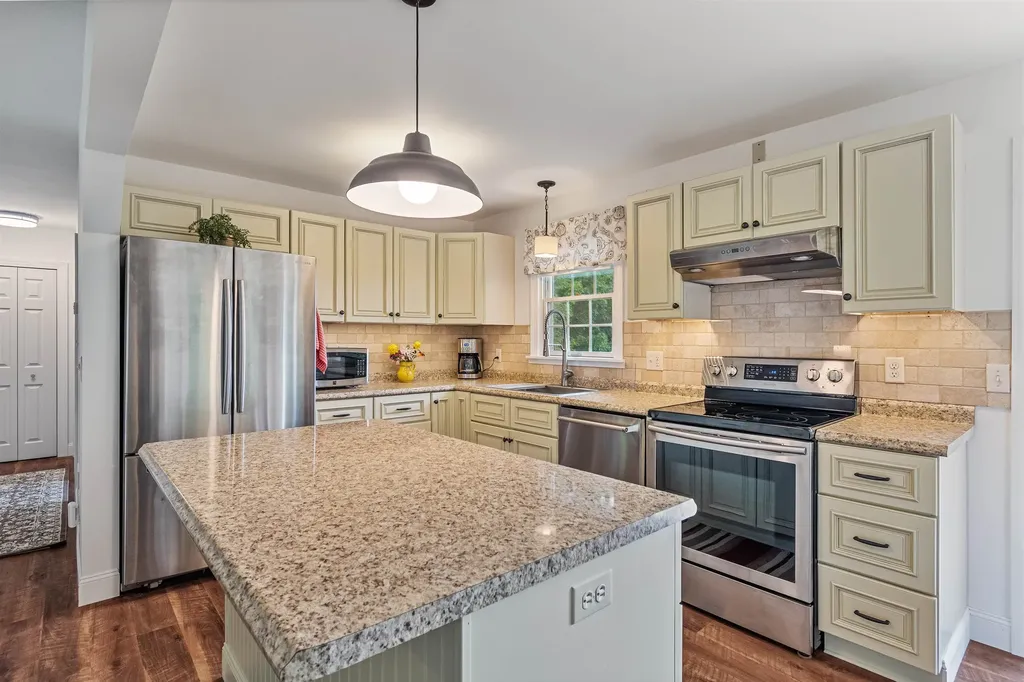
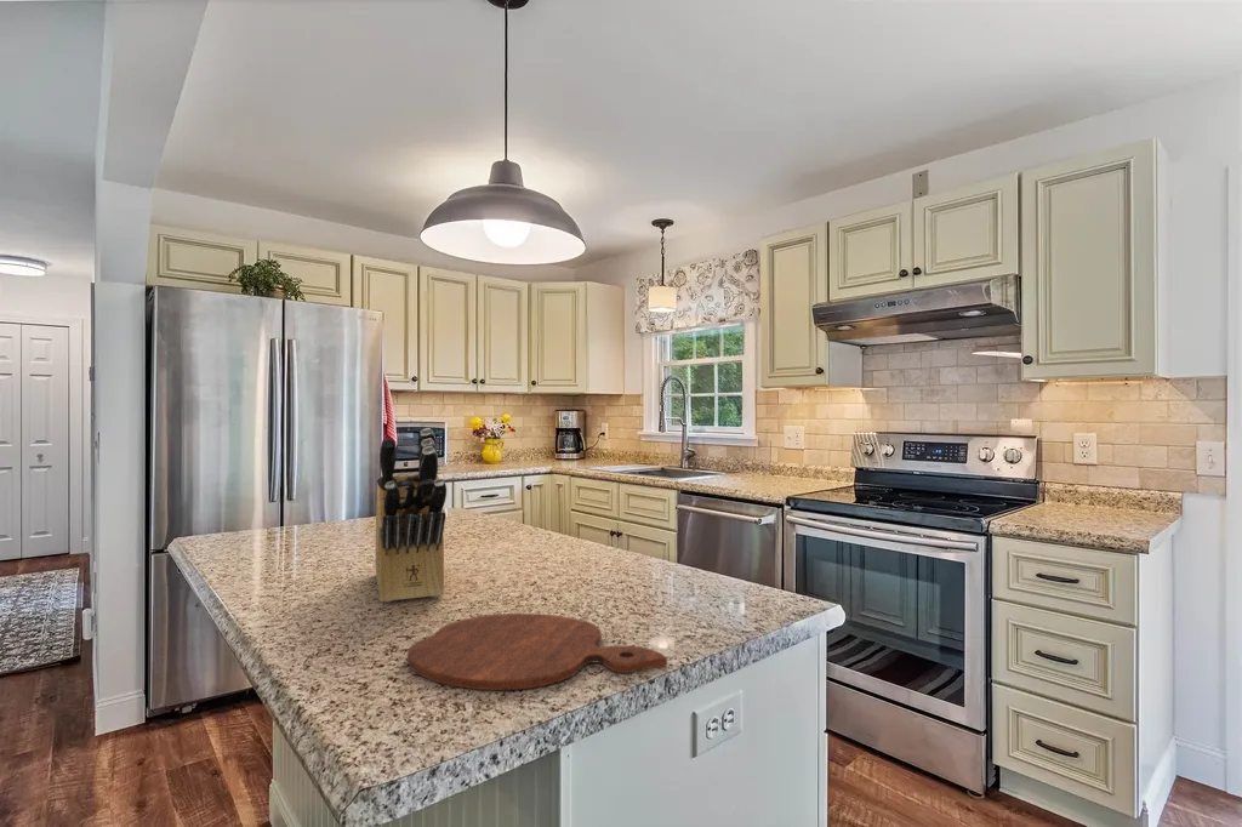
+ cutting board [406,612,668,691]
+ knife block [375,427,448,604]
